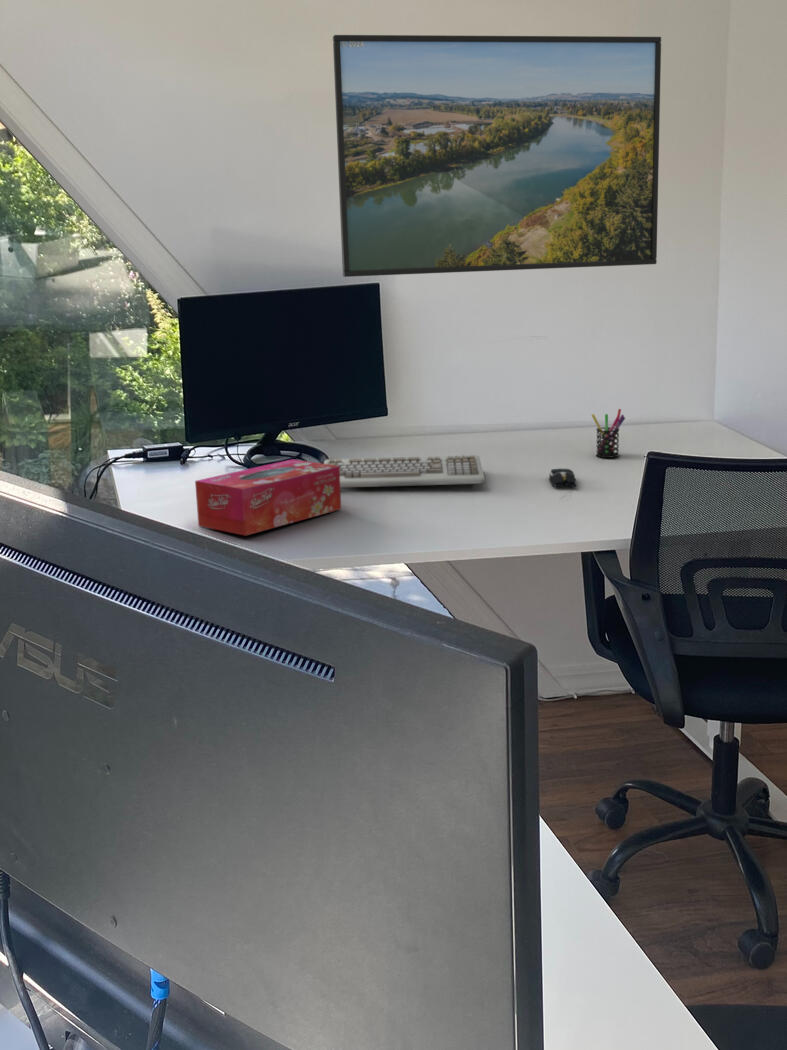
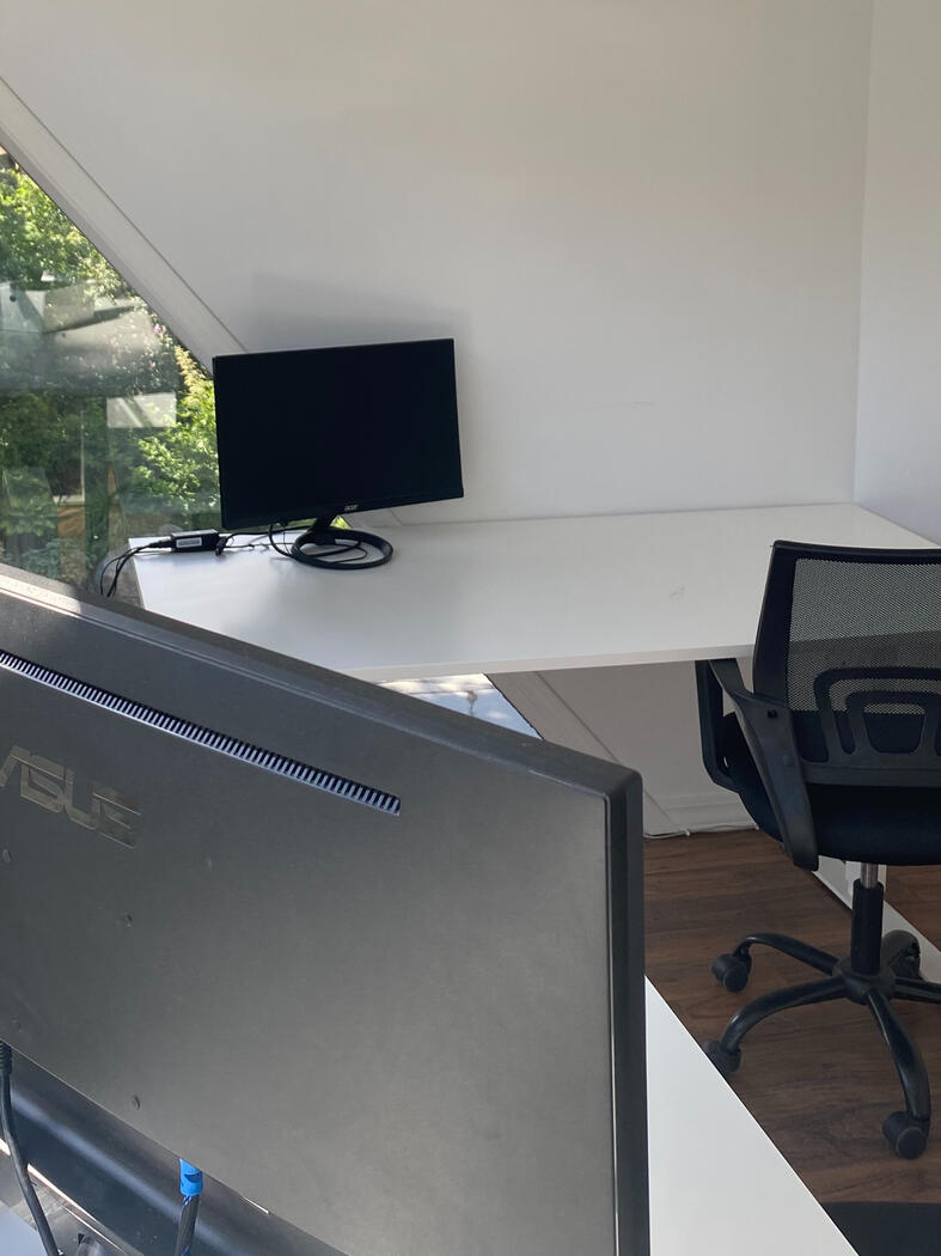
- computer mouse [548,468,577,488]
- keyboard [323,454,486,489]
- tissue box [194,458,342,537]
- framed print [332,34,662,278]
- pen holder [591,408,626,459]
